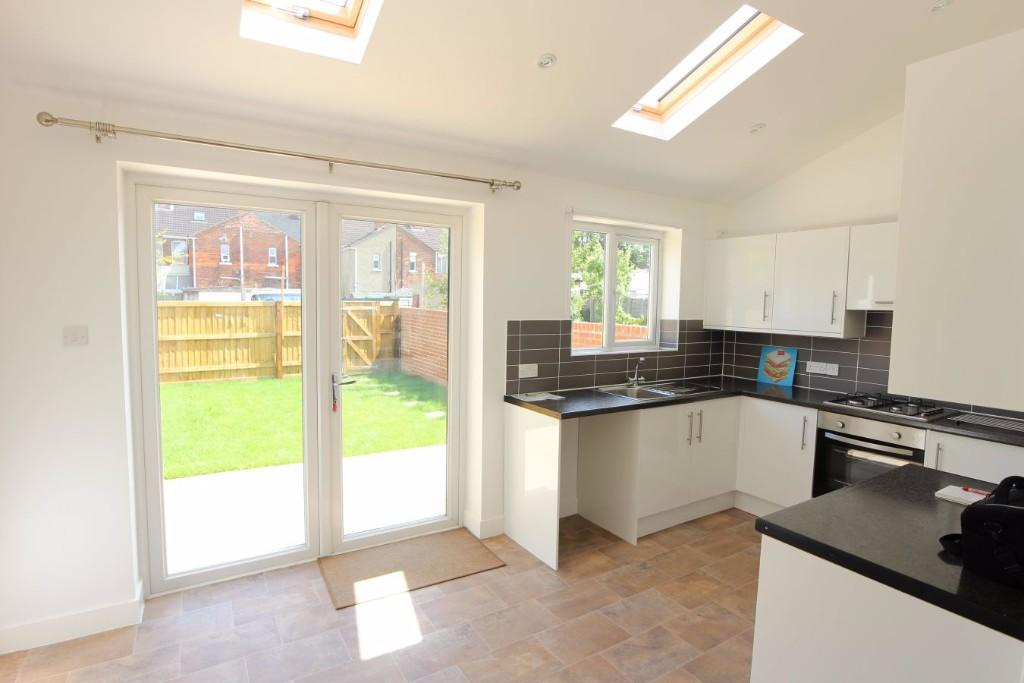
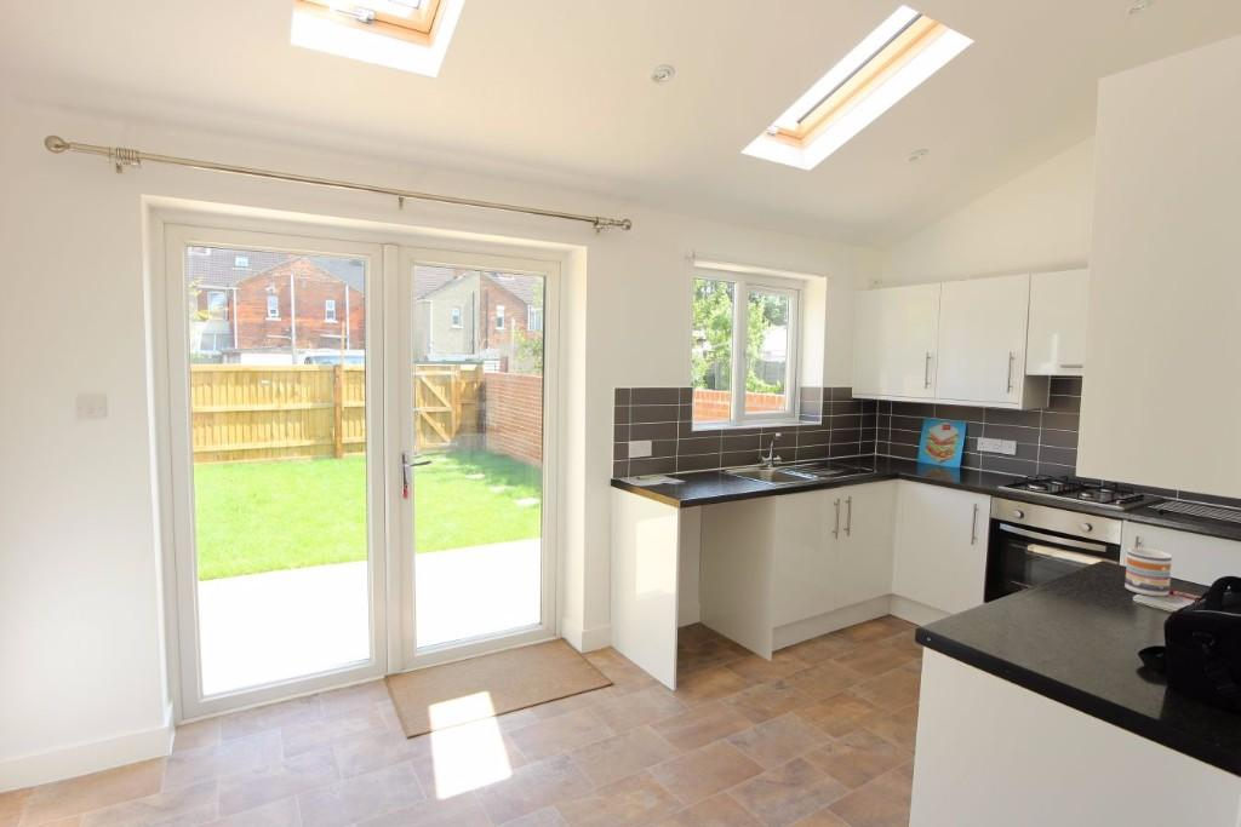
+ mug [1123,547,1173,597]
